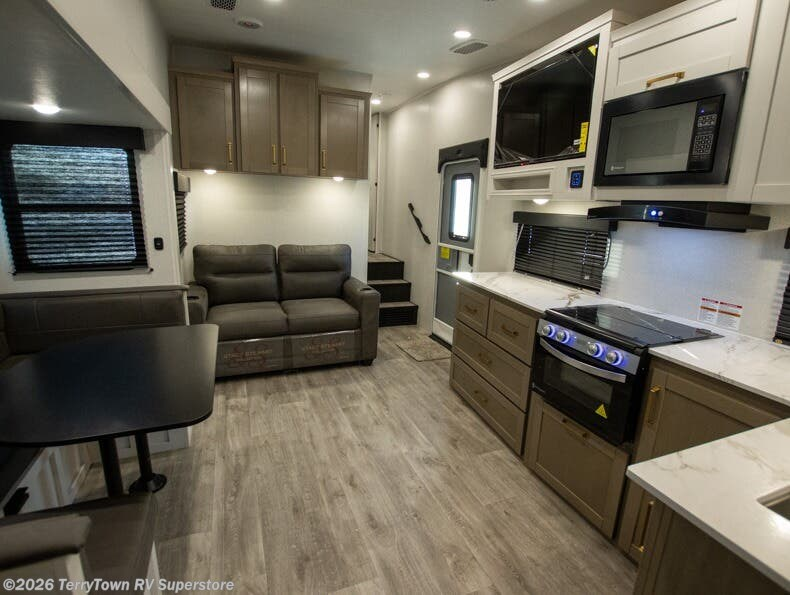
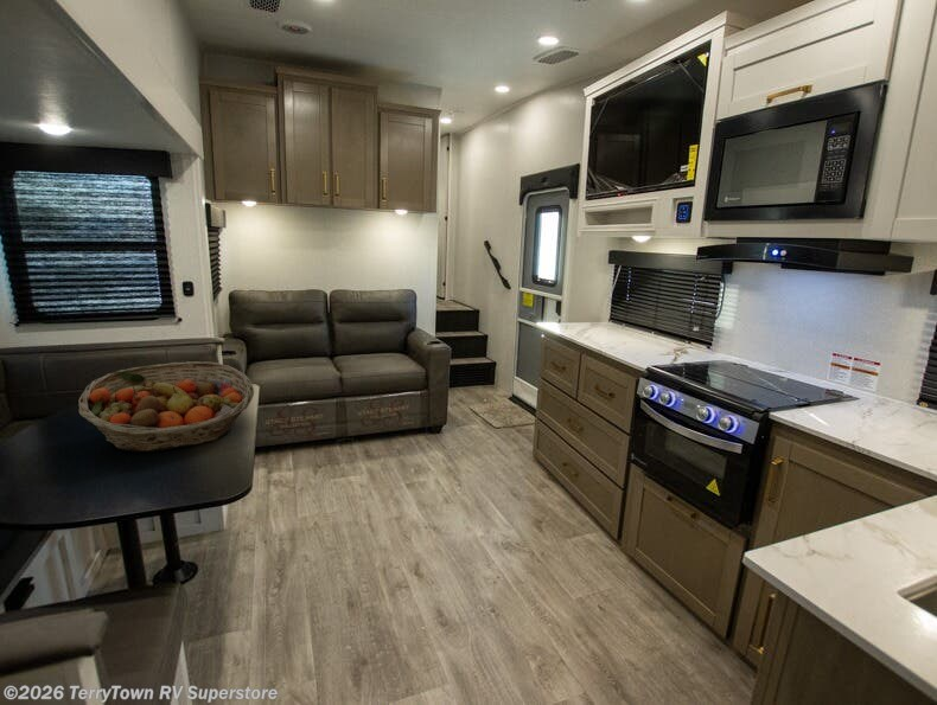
+ fruit basket [77,360,255,453]
